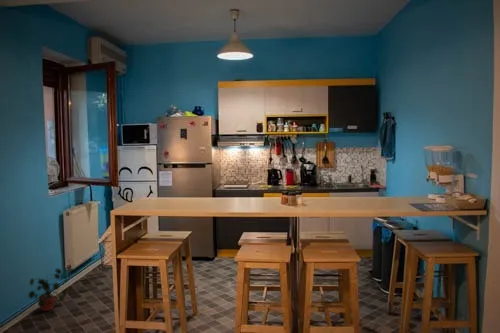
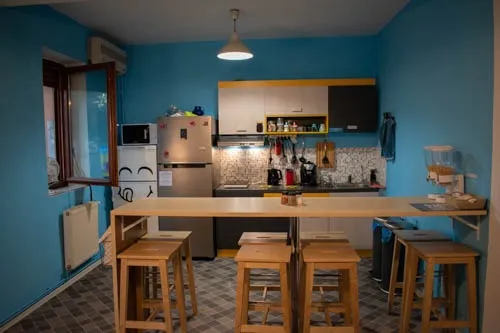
- potted plant [28,268,67,312]
